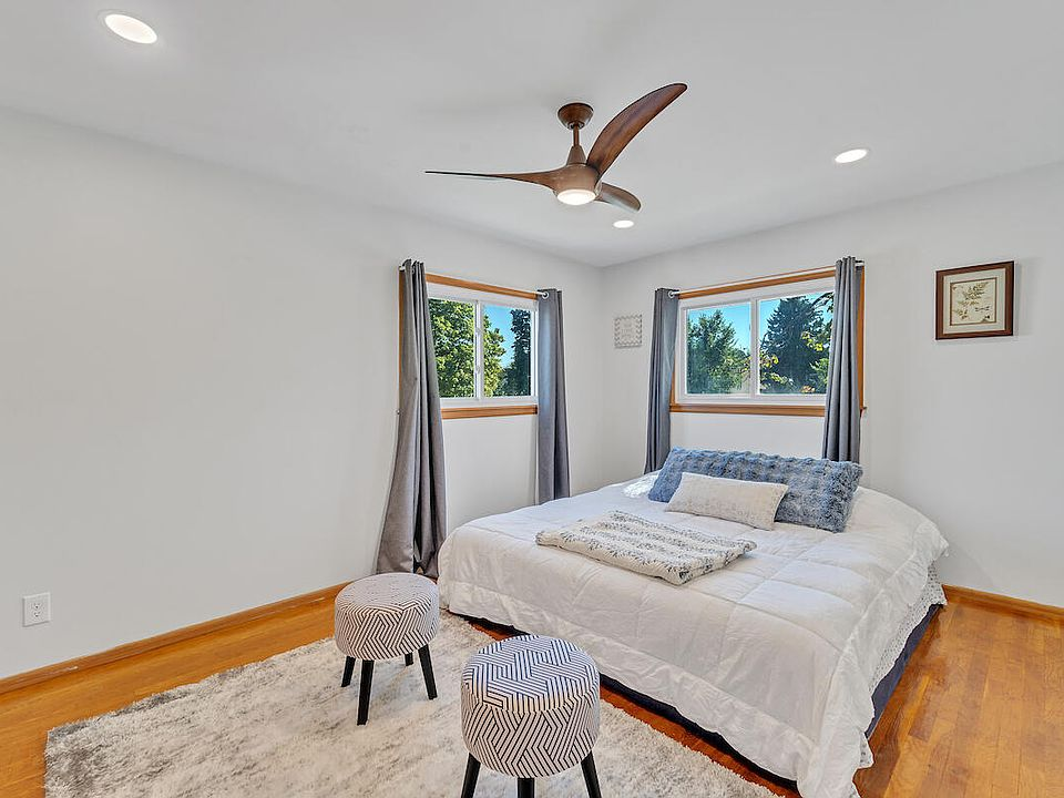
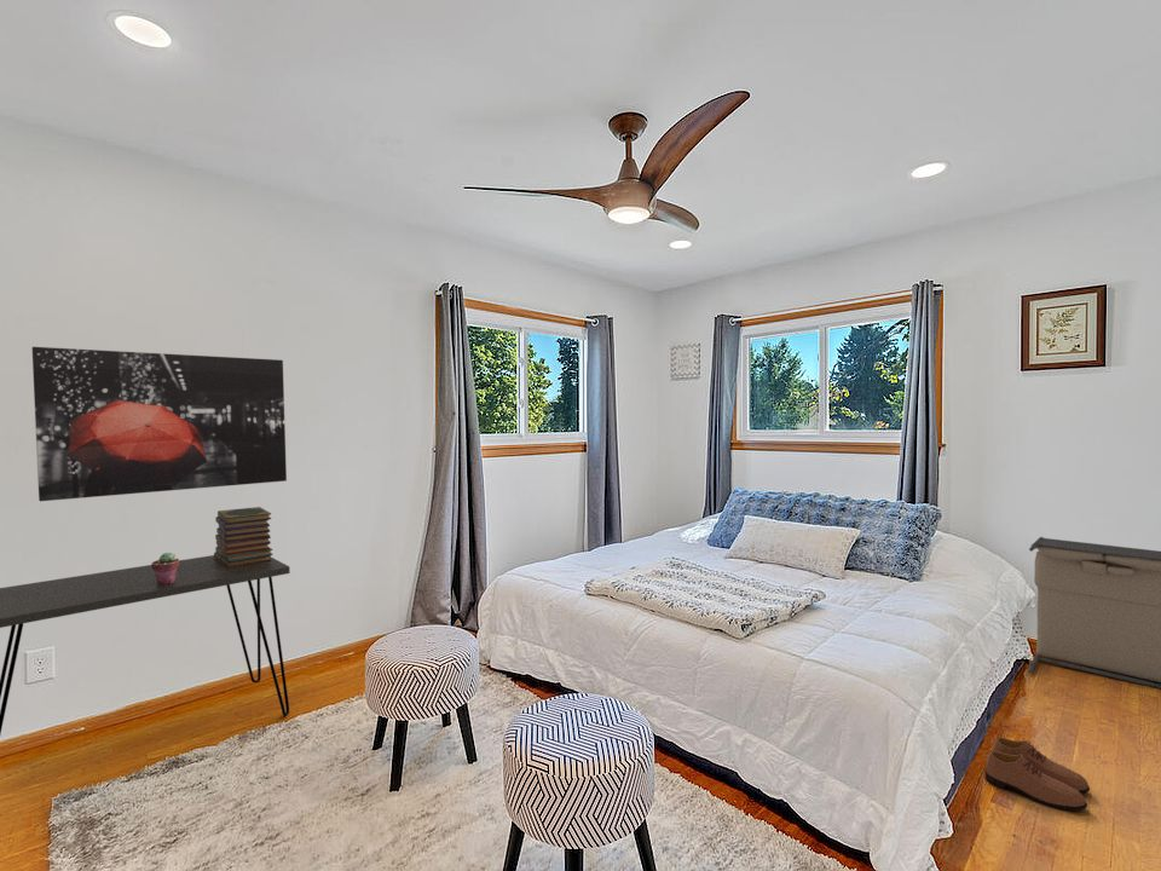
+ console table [0,554,291,736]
+ potted succulent [150,552,180,584]
+ laundry hamper [1027,536,1161,690]
+ book stack [213,506,273,567]
+ shoe [984,736,1091,812]
+ wall art [31,346,288,502]
